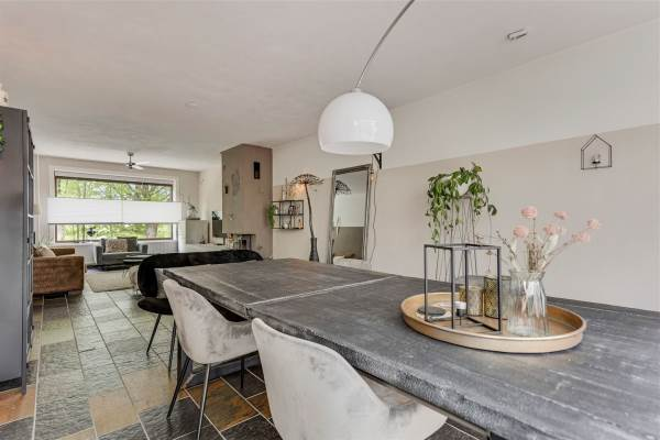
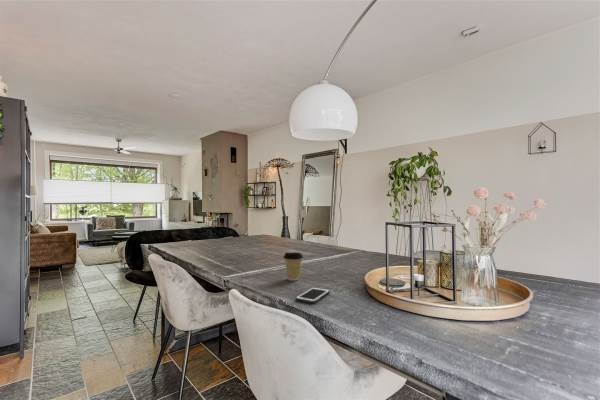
+ coffee cup [283,252,304,282]
+ cell phone [295,286,331,304]
